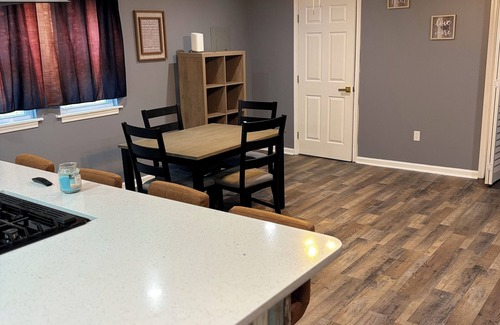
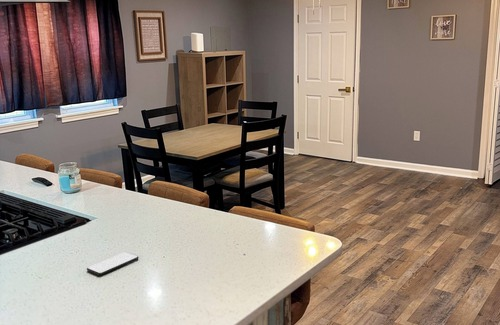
+ smartphone [86,251,140,276]
